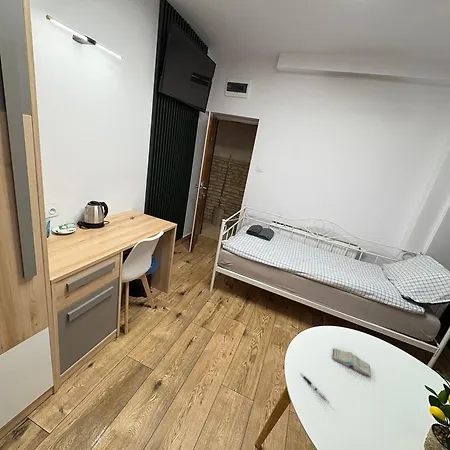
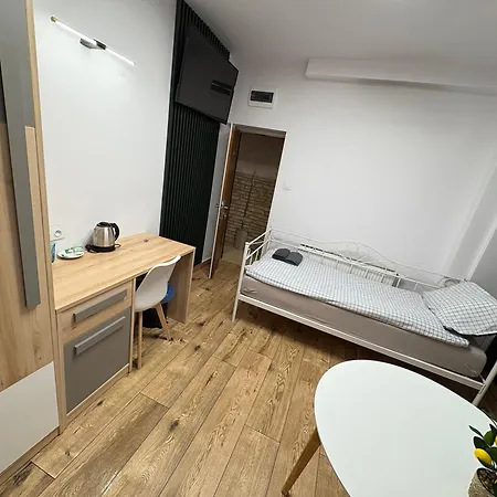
- book [331,348,372,378]
- pen [300,373,331,404]
